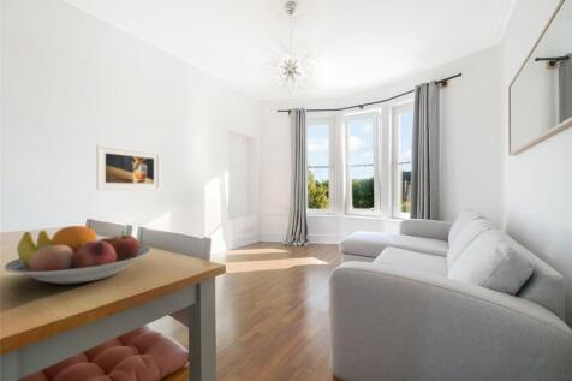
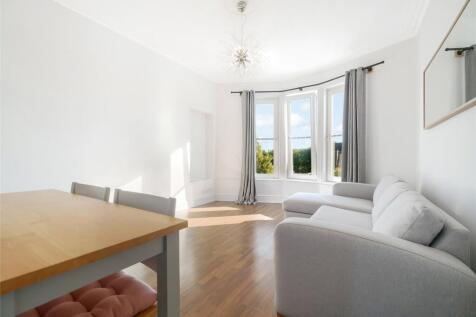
- fruit bowl [2,225,151,285]
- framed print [95,143,161,191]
